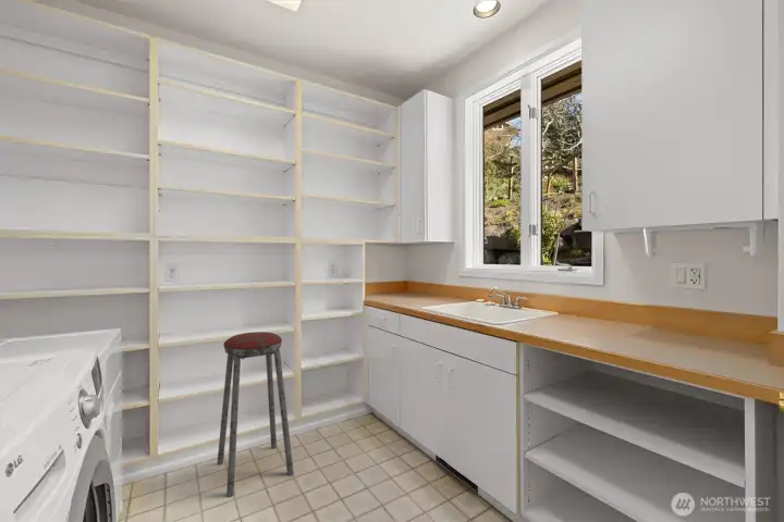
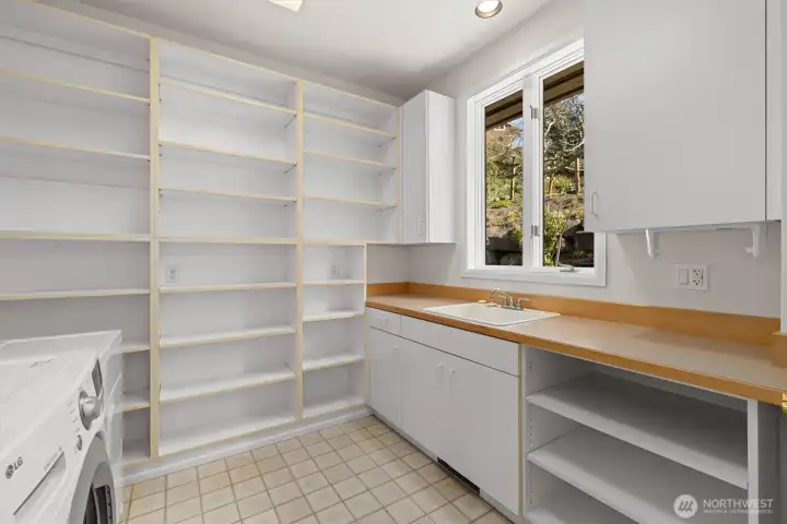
- music stool [216,331,295,498]
